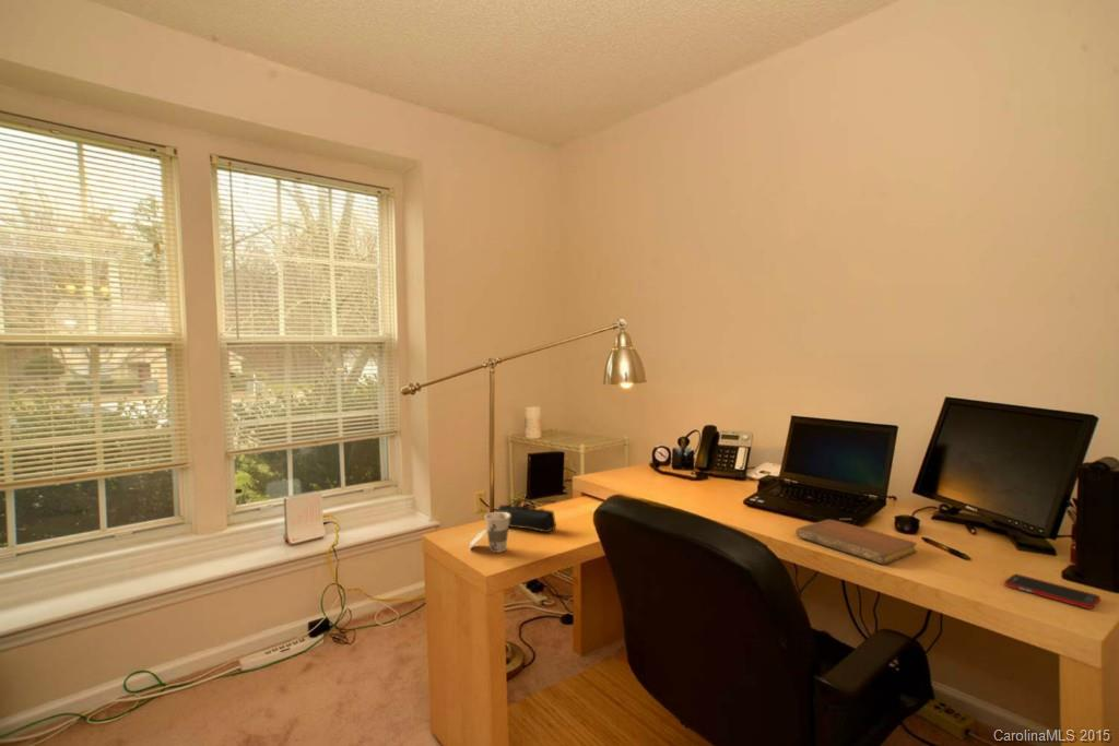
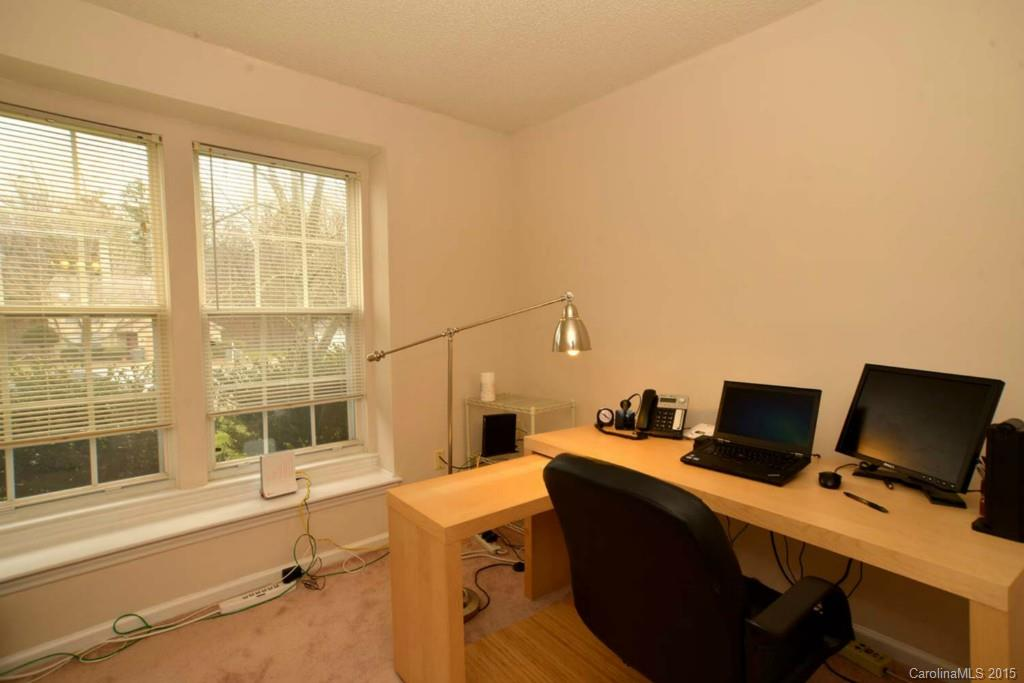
- notebook [794,519,918,566]
- cell phone [1003,573,1102,611]
- cup [468,511,510,554]
- pencil case [495,497,557,533]
